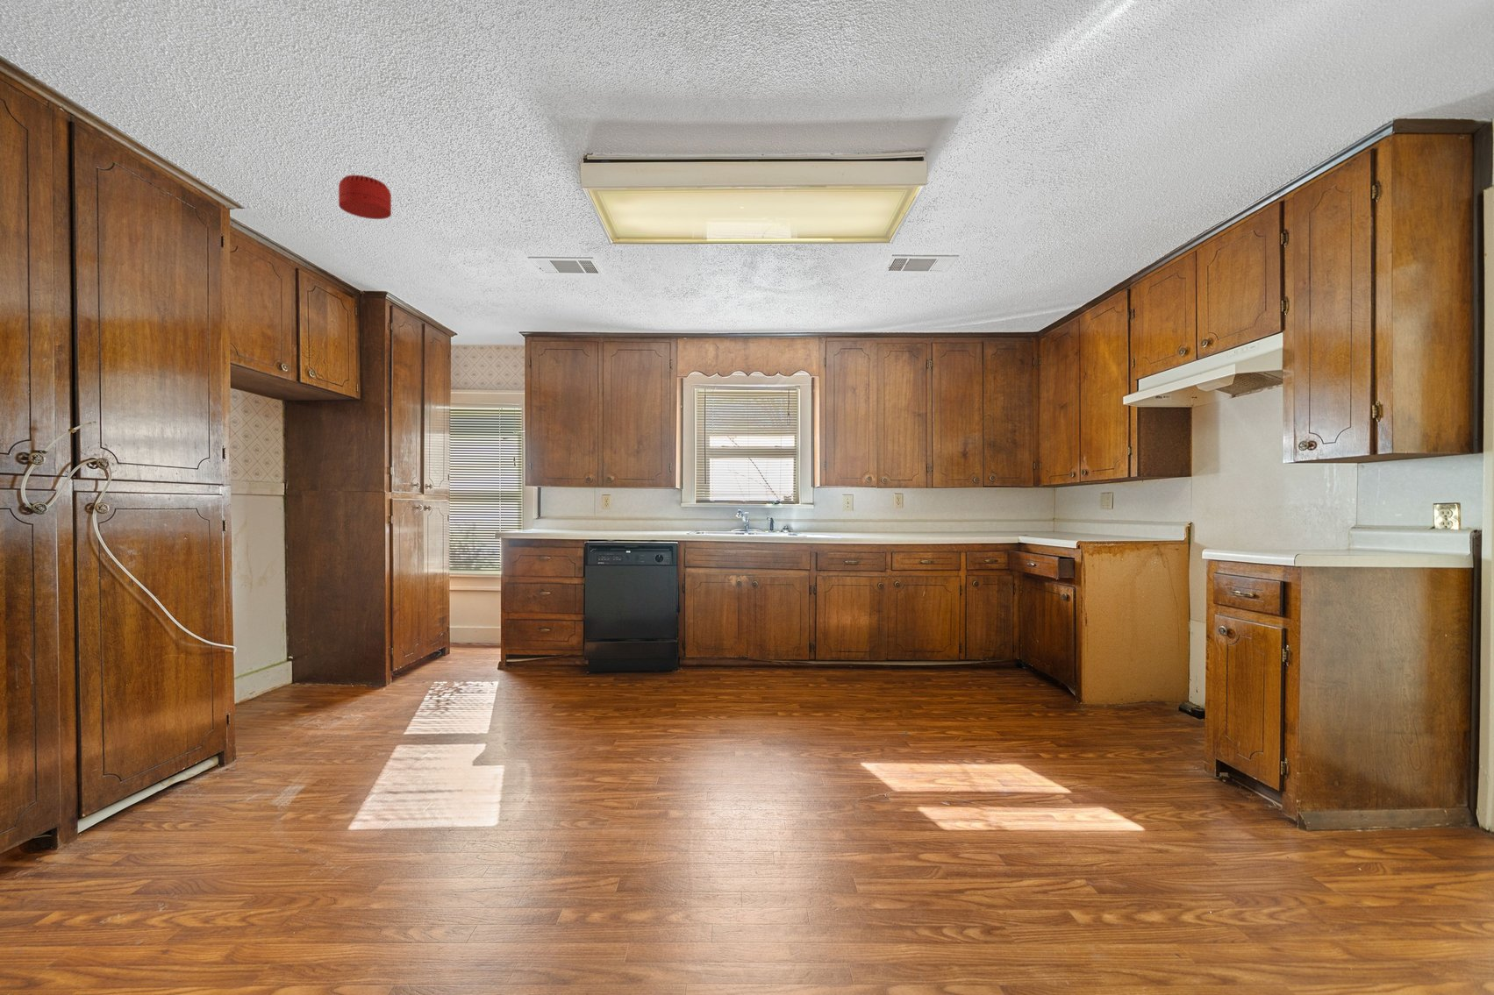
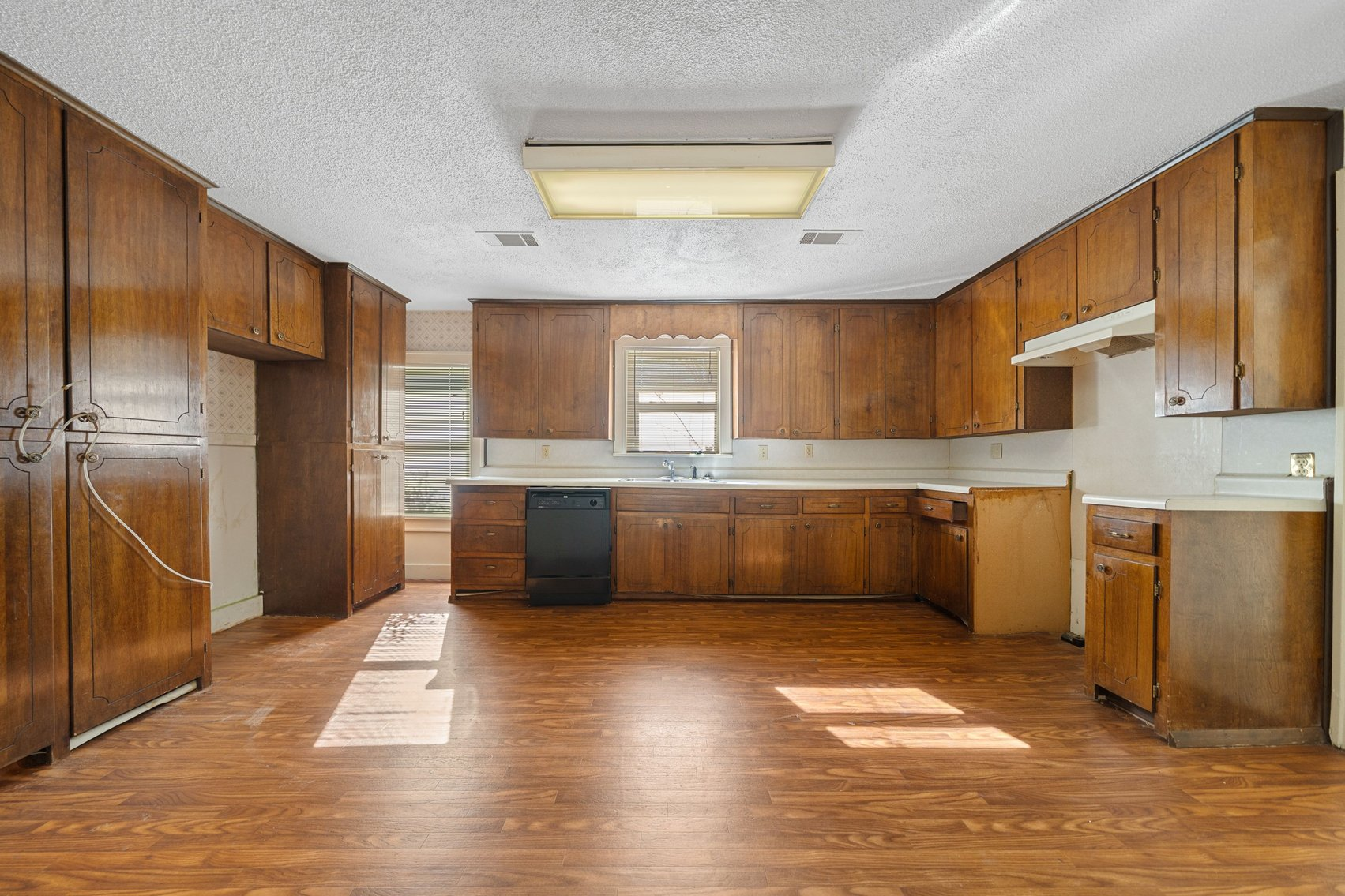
- smoke detector [338,174,392,220]
